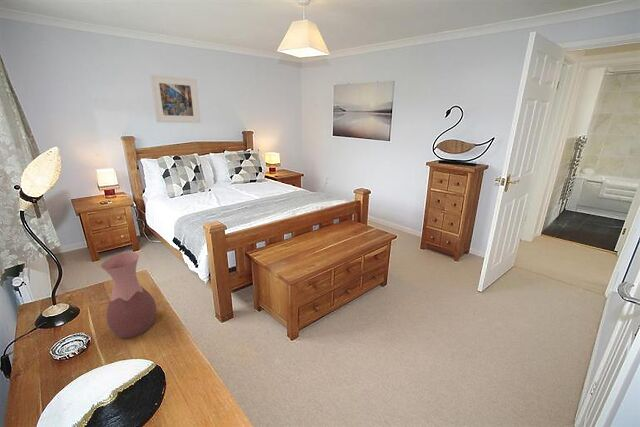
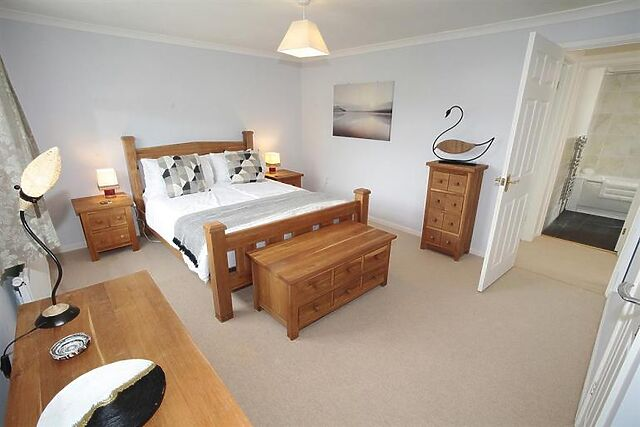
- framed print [149,74,202,124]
- vase [100,251,157,339]
